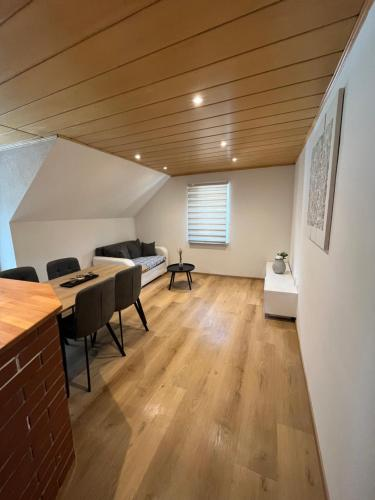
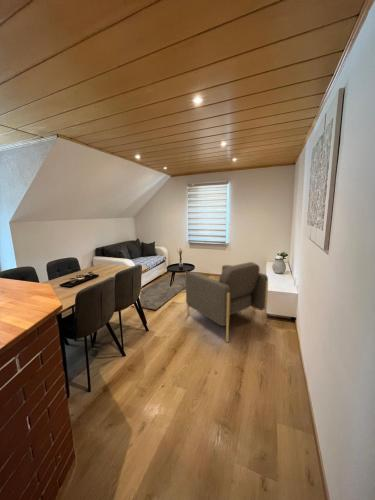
+ rug [139,271,203,311]
+ armchair [185,261,269,343]
